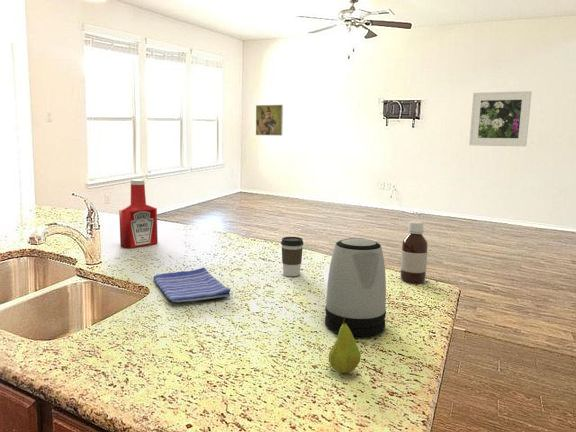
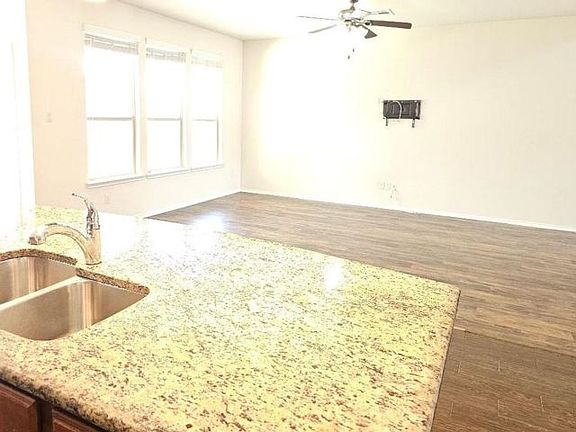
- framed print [468,90,533,147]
- kettle [324,237,387,337]
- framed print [255,104,284,137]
- soap bottle [118,178,159,249]
- dish towel [153,267,231,304]
- coffee cup [280,236,304,277]
- fruit [327,316,362,374]
- bottle [400,220,429,285]
